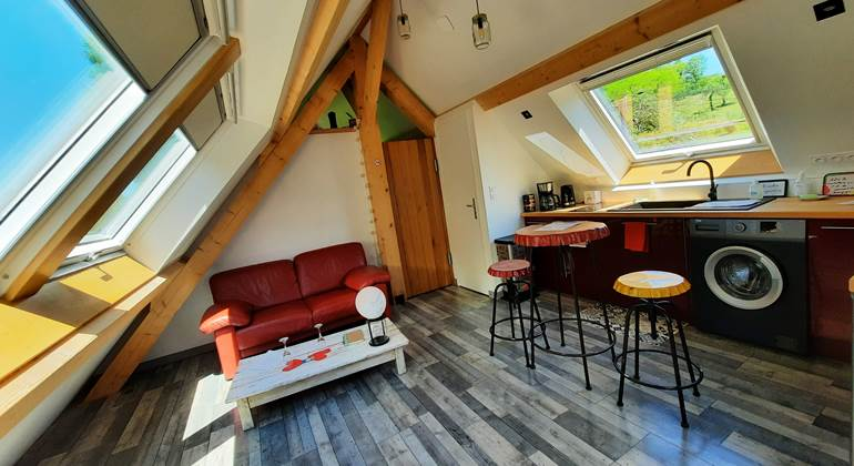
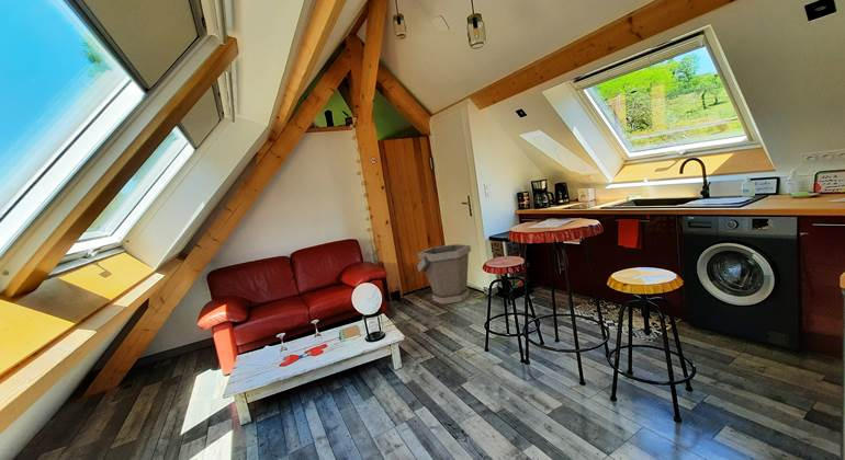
+ bucket [416,243,472,306]
